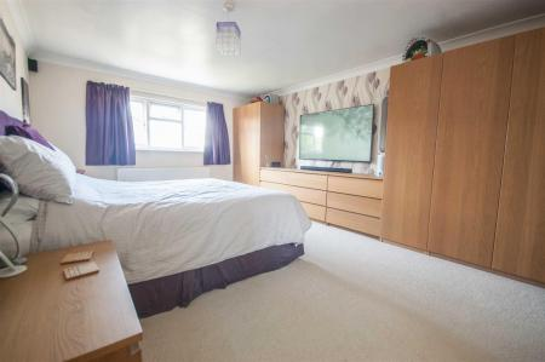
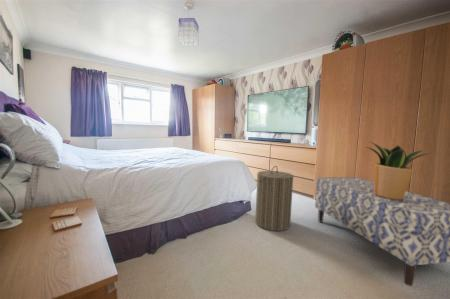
+ laundry hamper [254,165,294,232]
+ bench [314,176,450,287]
+ potted plant [366,141,437,200]
